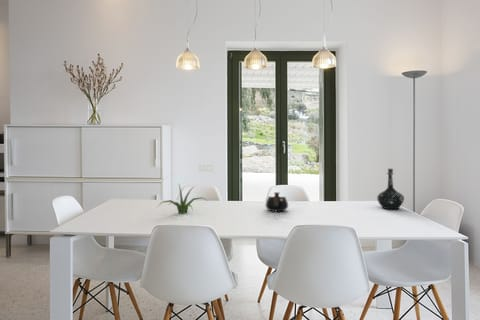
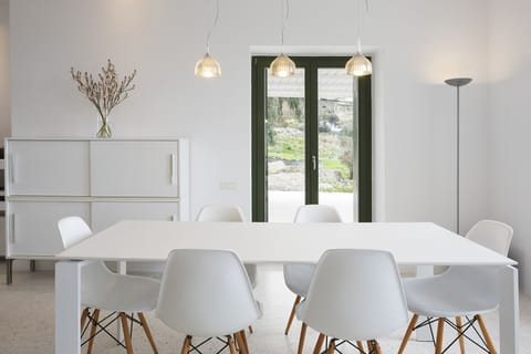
- bottle [376,168,405,210]
- teapot [265,191,289,212]
- plant [157,184,207,215]
